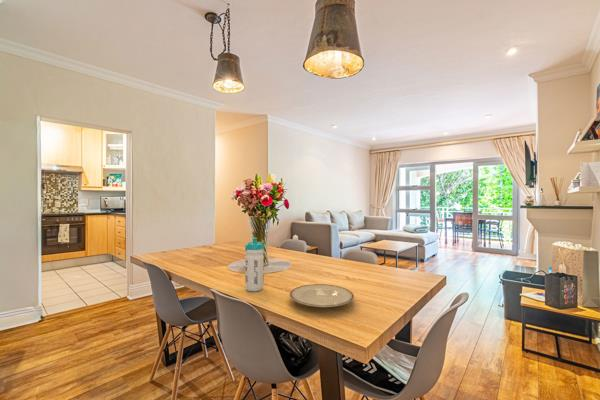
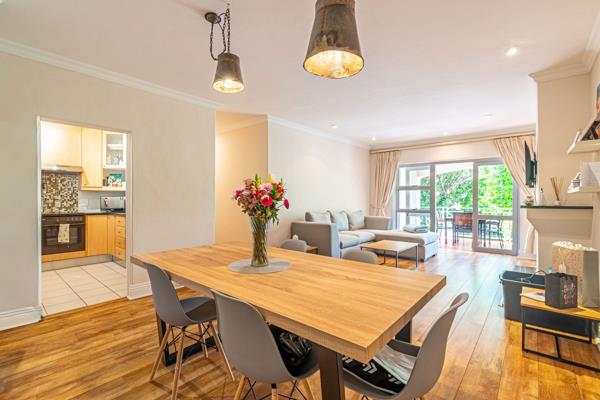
- plate [289,283,355,309]
- water bottle [244,237,265,292]
